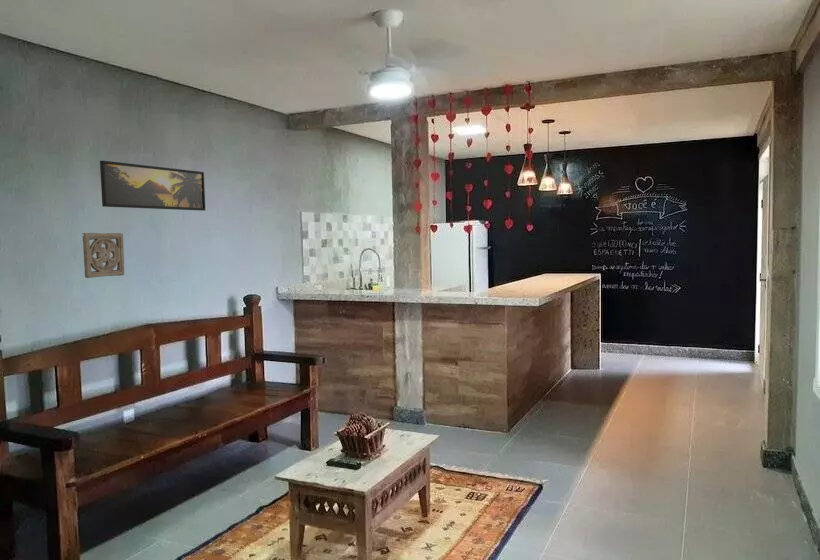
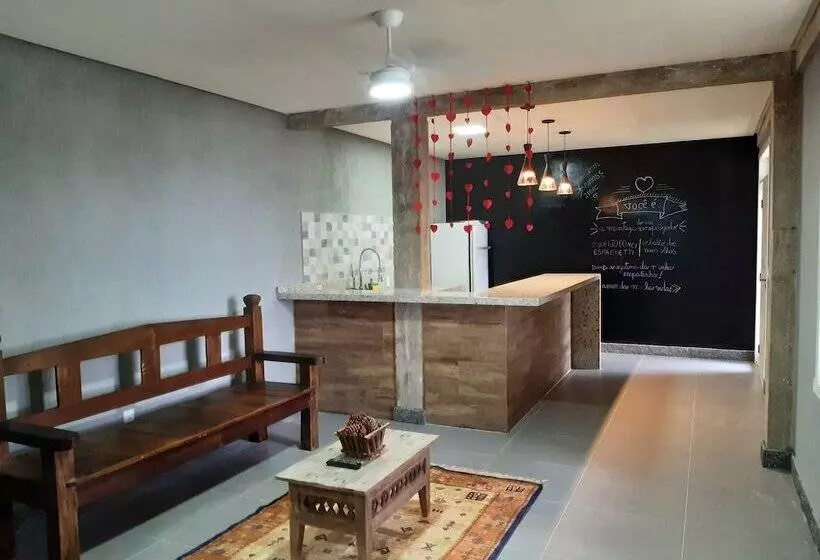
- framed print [99,160,207,212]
- wall ornament [81,232,125,279]
